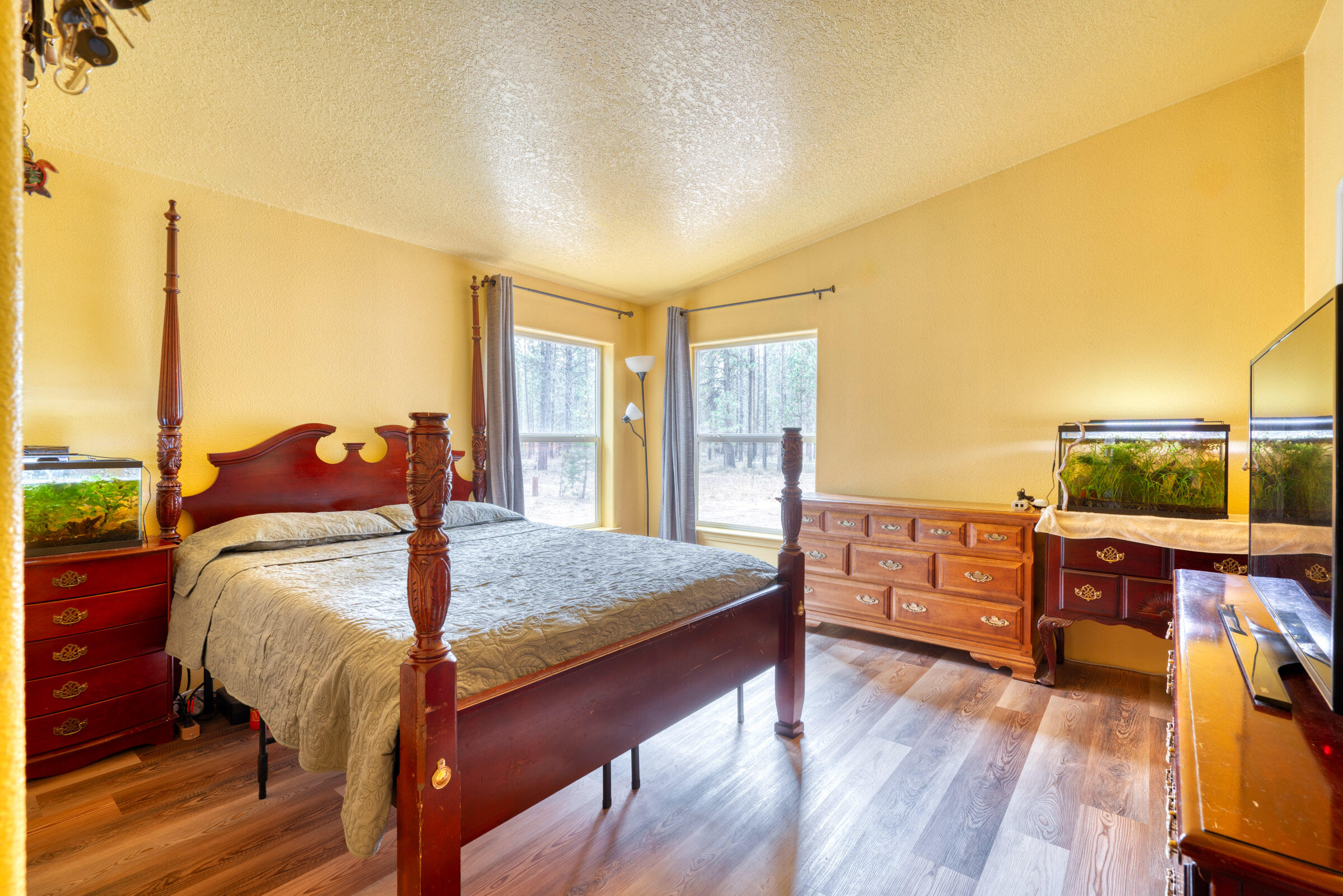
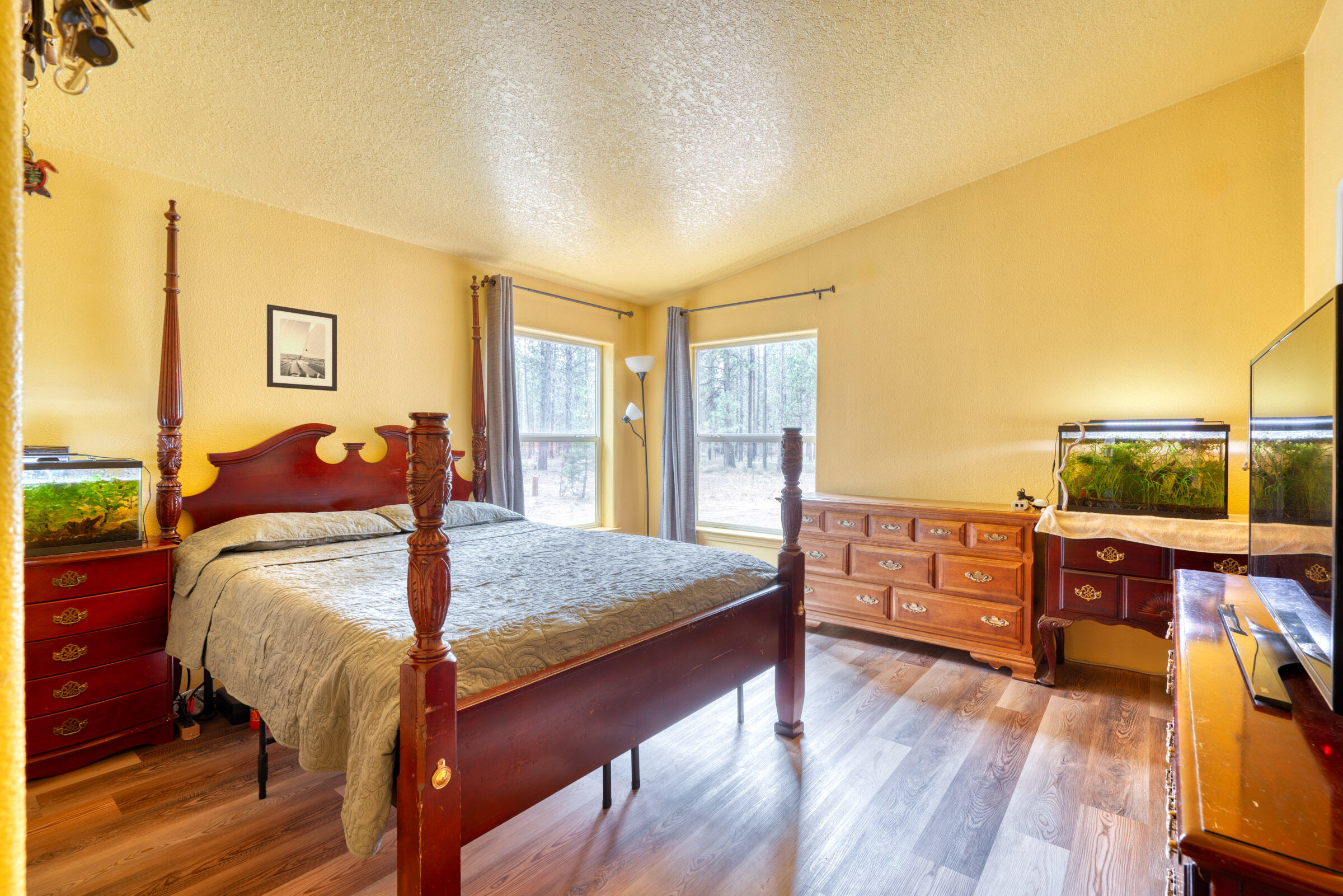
+ wall art [266,304,337,392]
